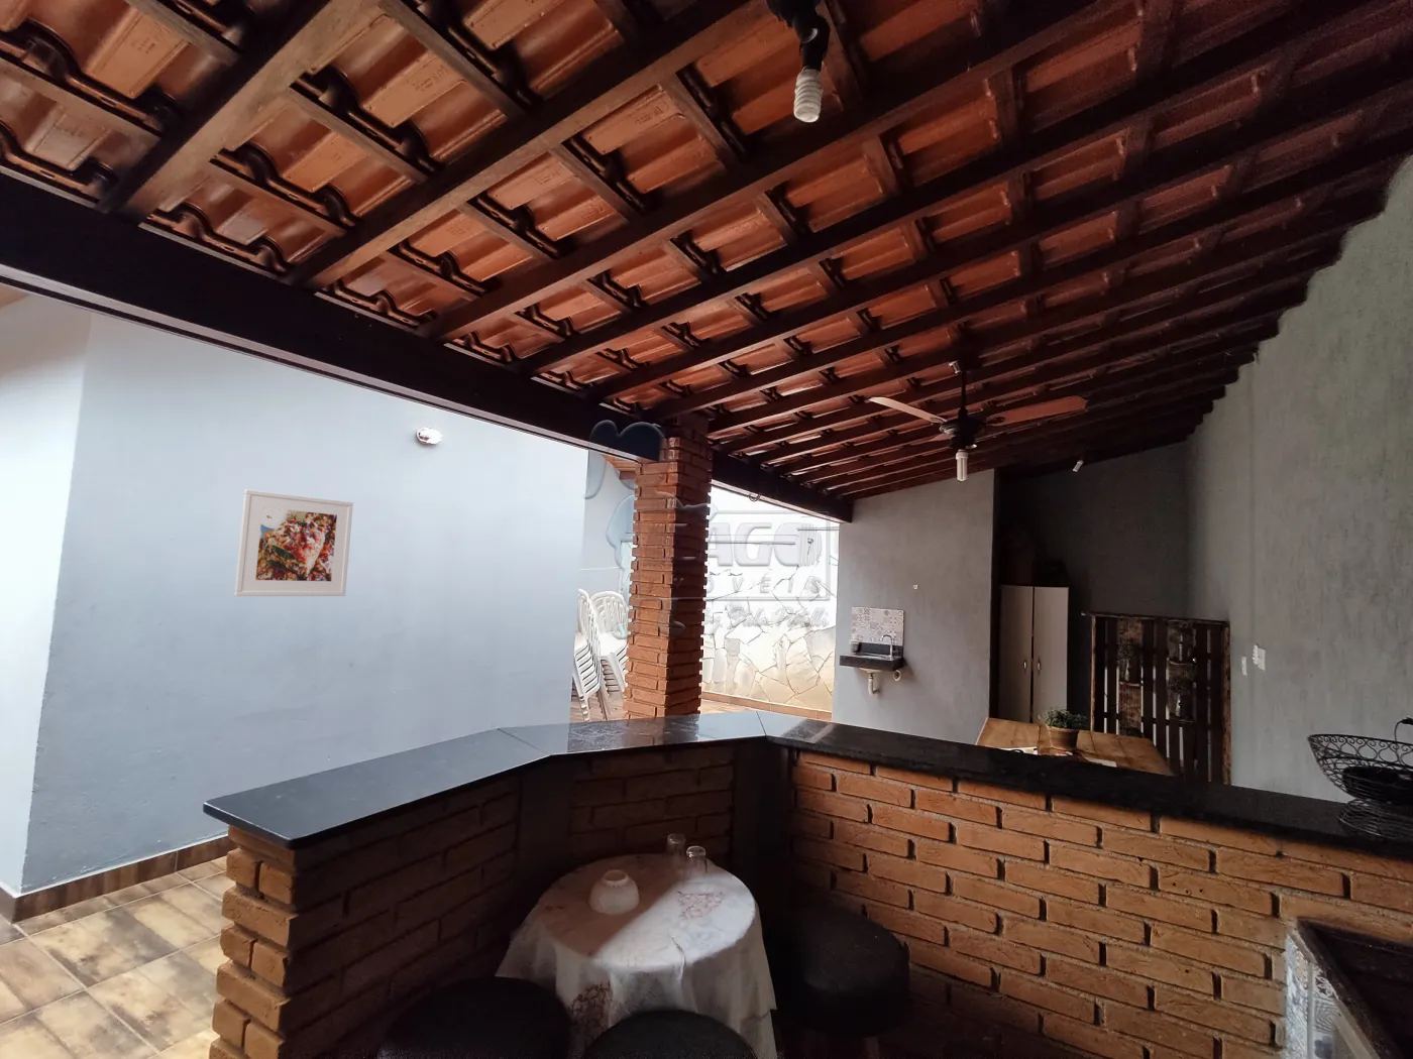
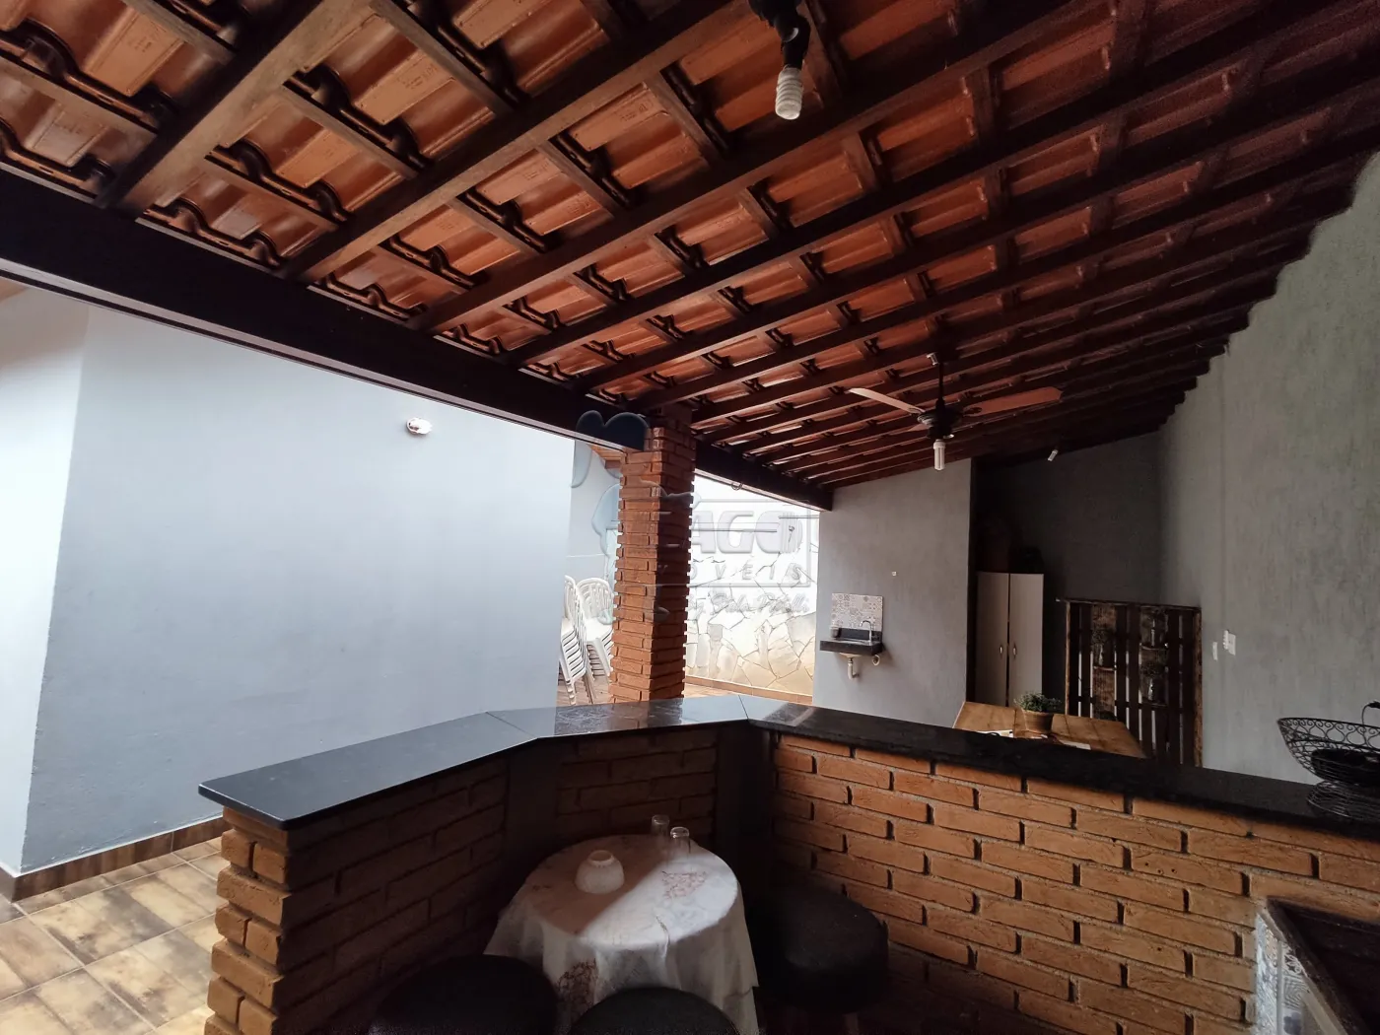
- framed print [234,488,354,597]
